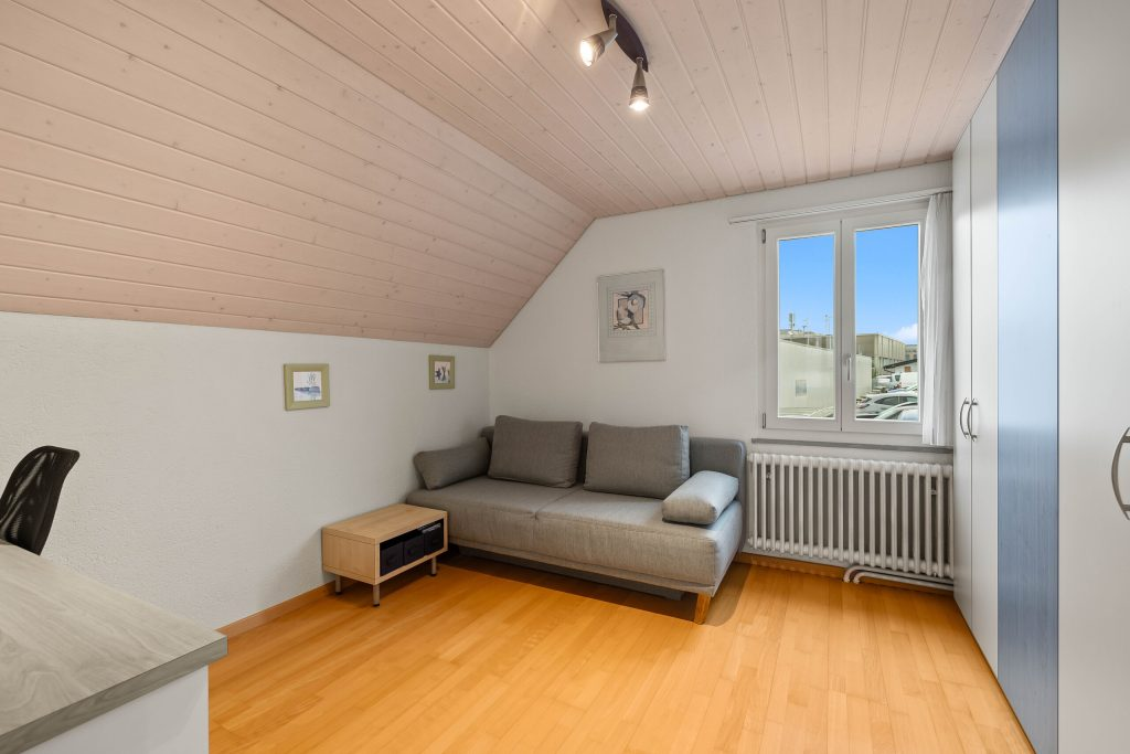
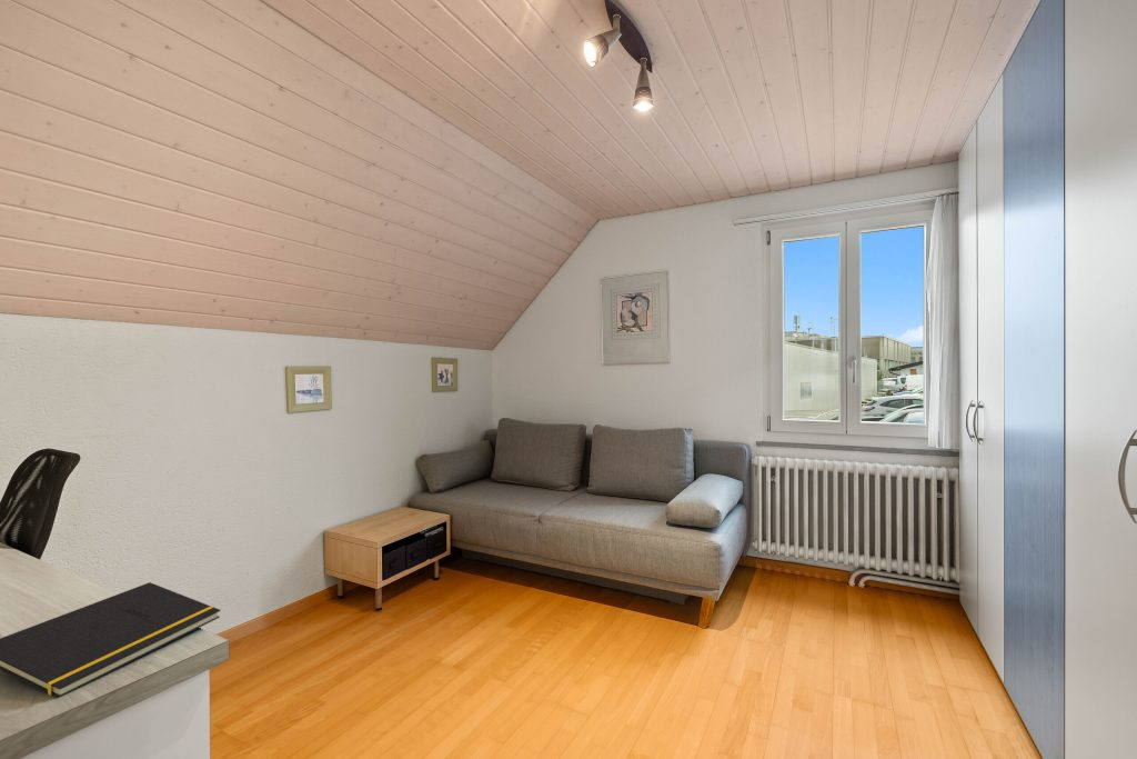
+ notepad [0,581,221,699]
